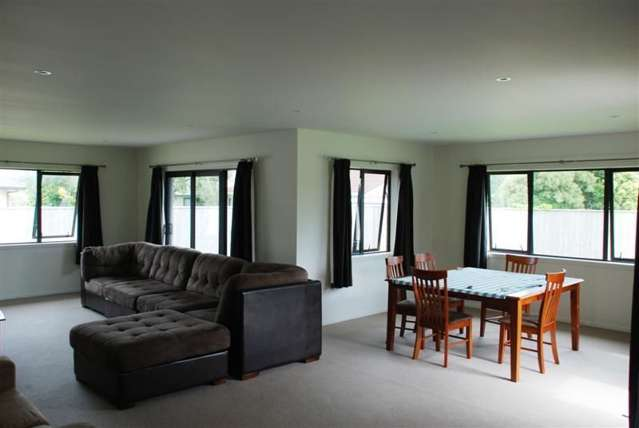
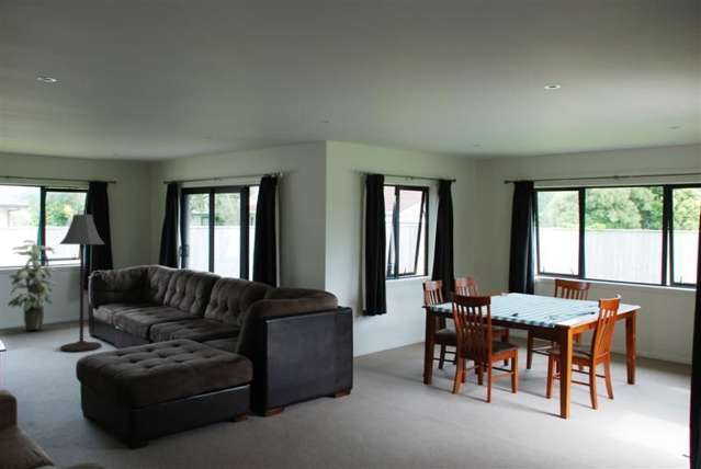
+ floor lamp [58,214,105,353]
+ indoor plant [7,239,59,331]
